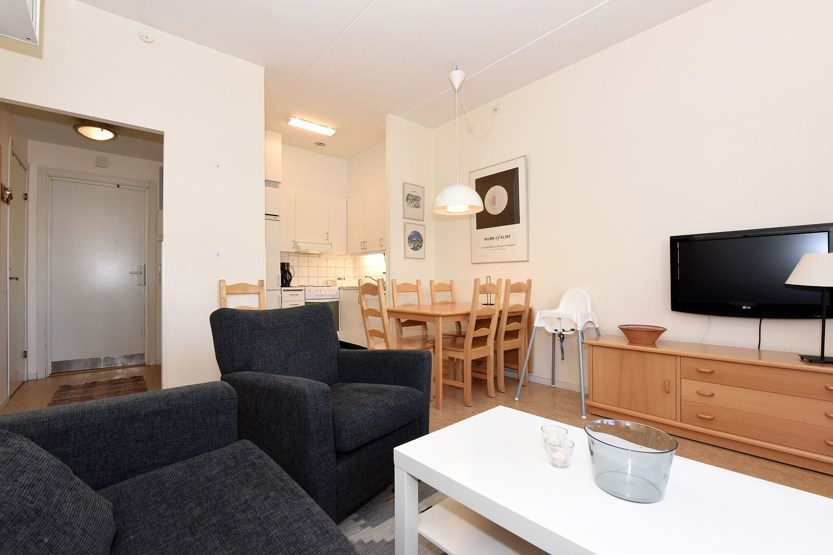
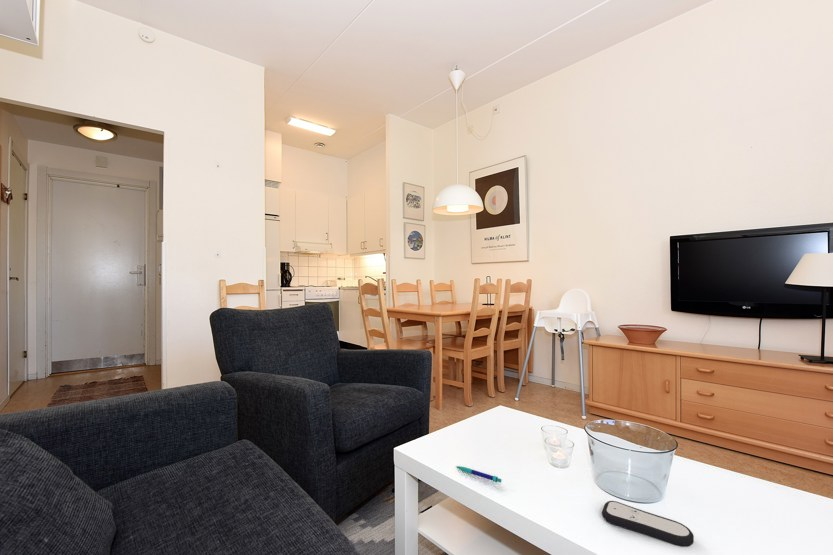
+ pen [455,465,502,483]
+ remote control [601,500,695,548]
